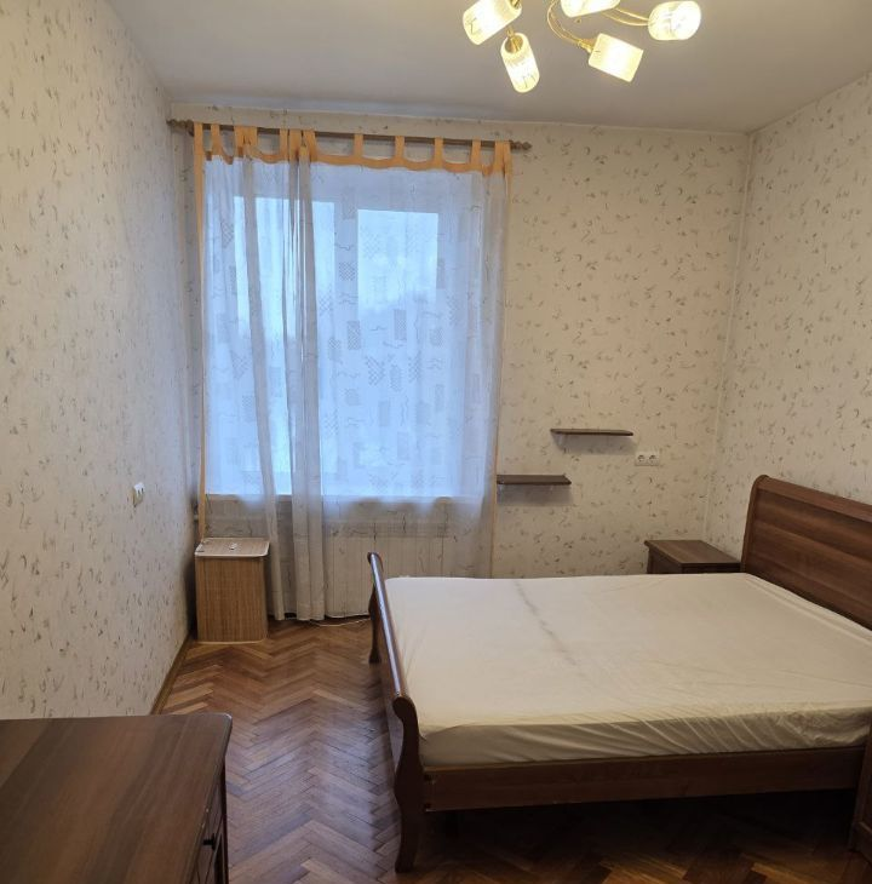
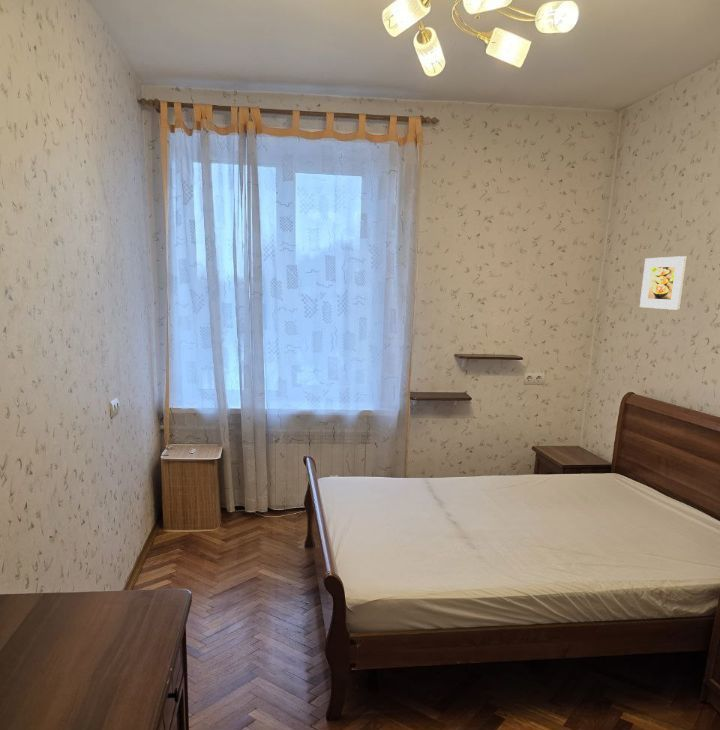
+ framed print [639,255,688,311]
